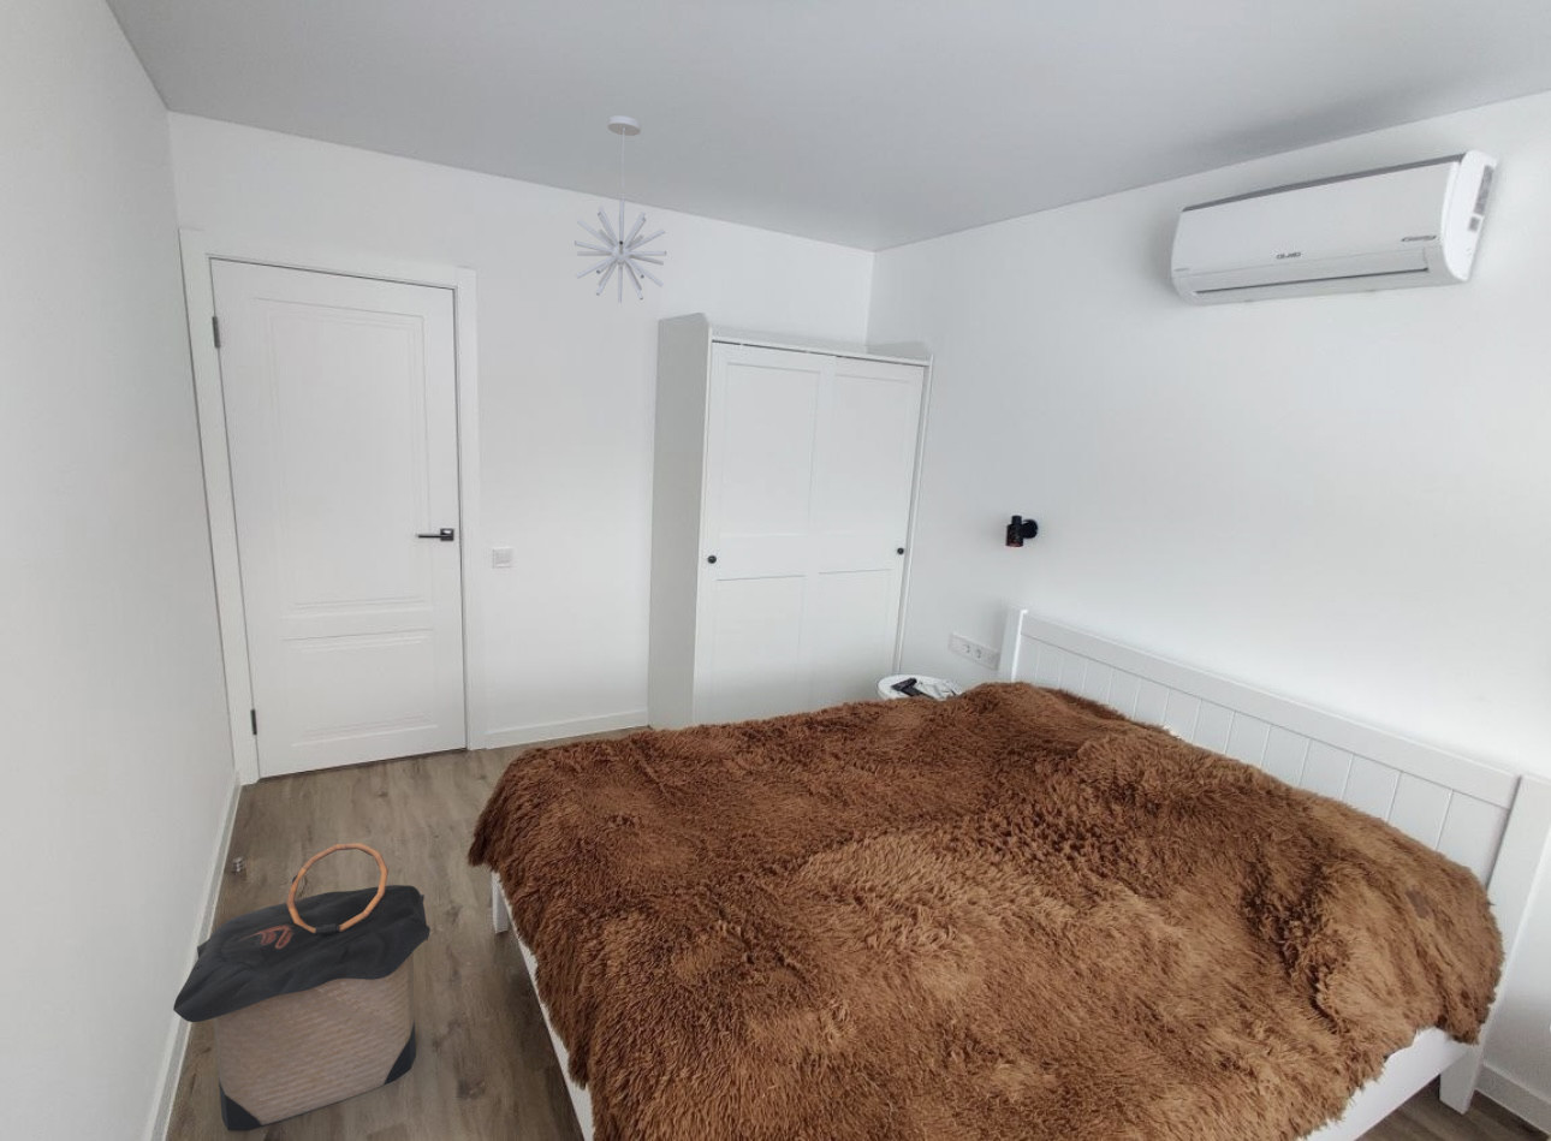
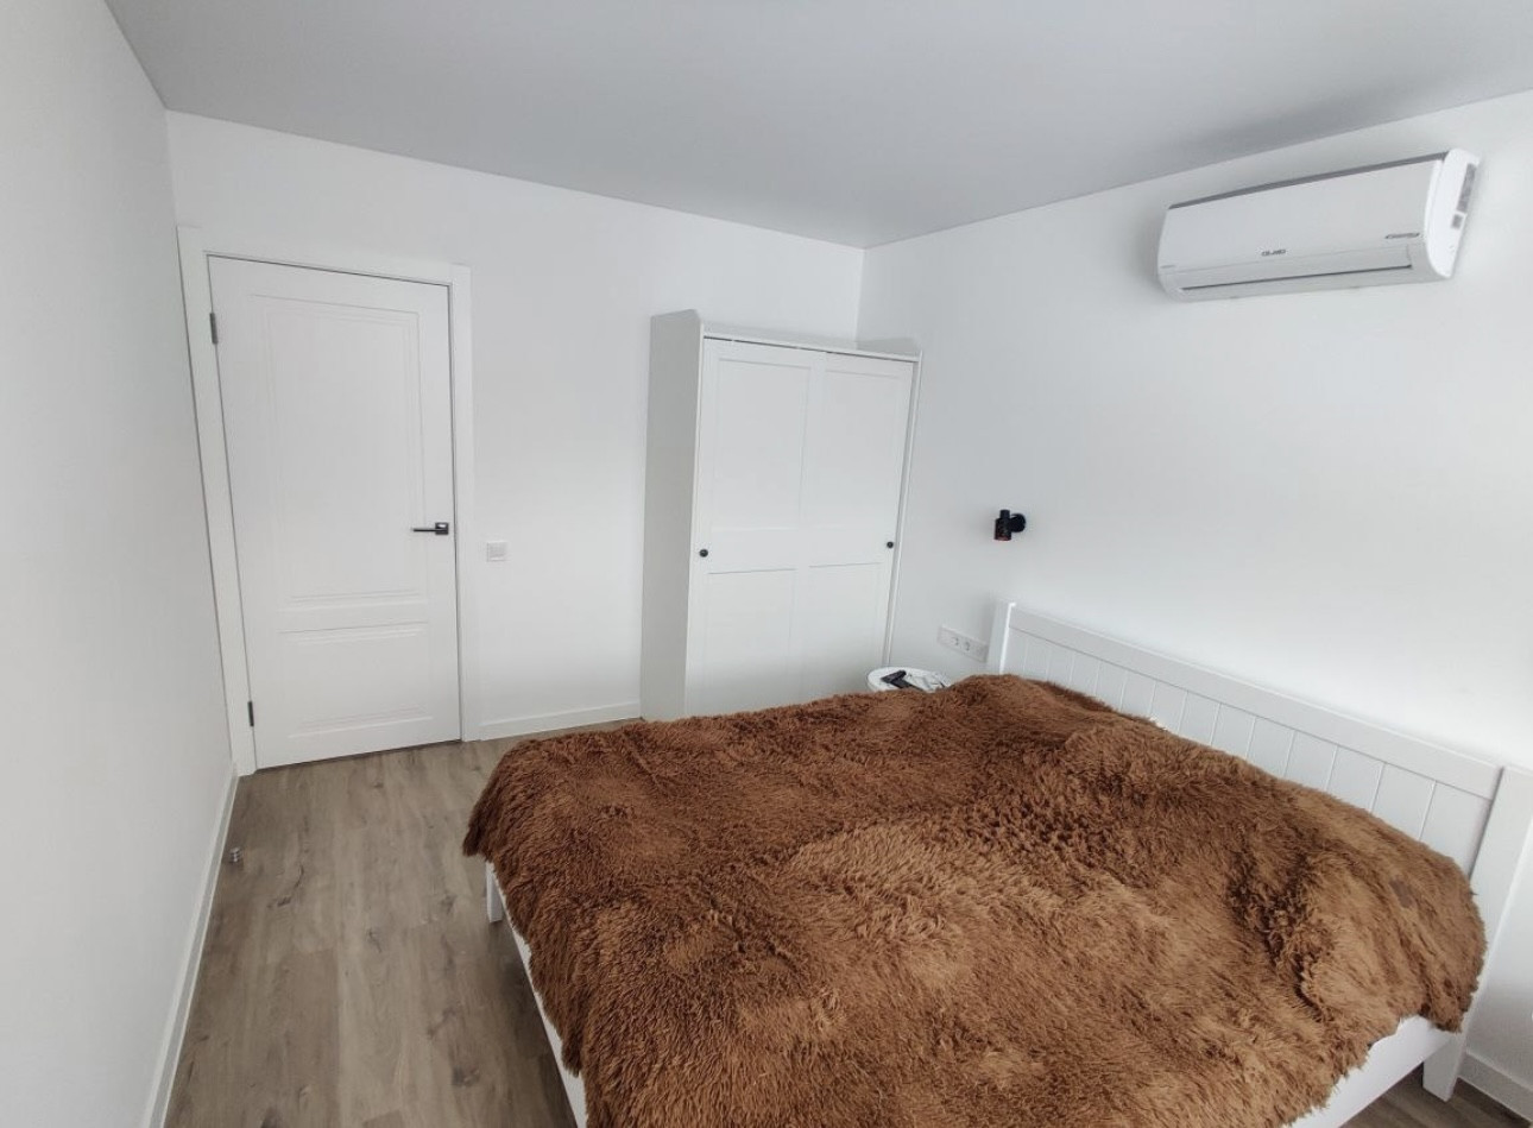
- pendant light [573,114,667,305]
- laundry hamper [172,841,431,1131]
